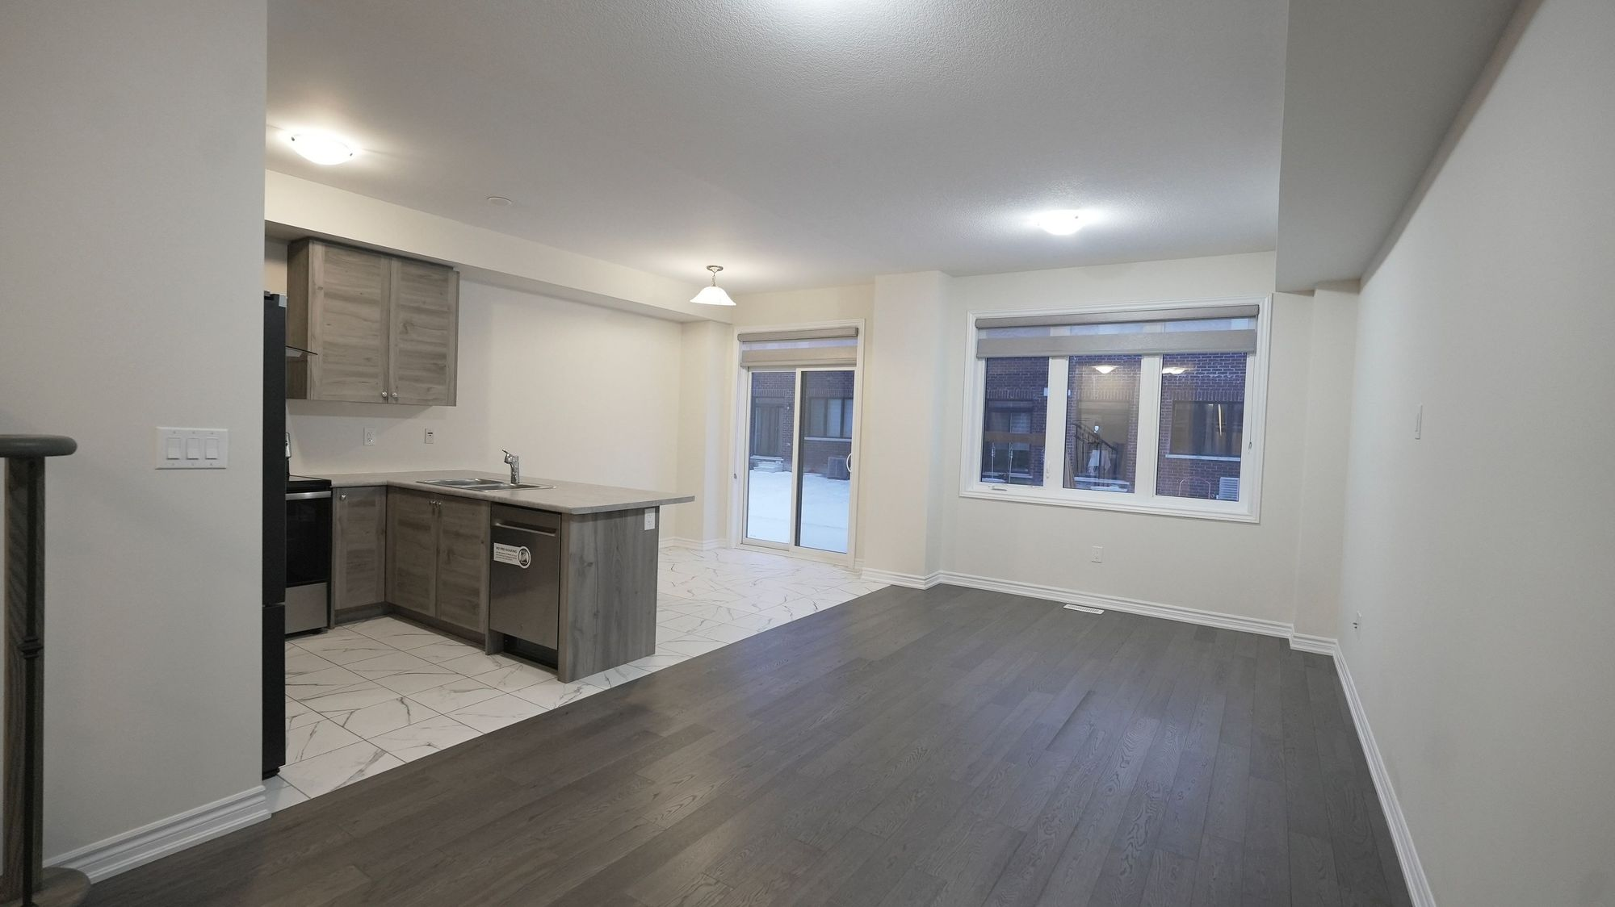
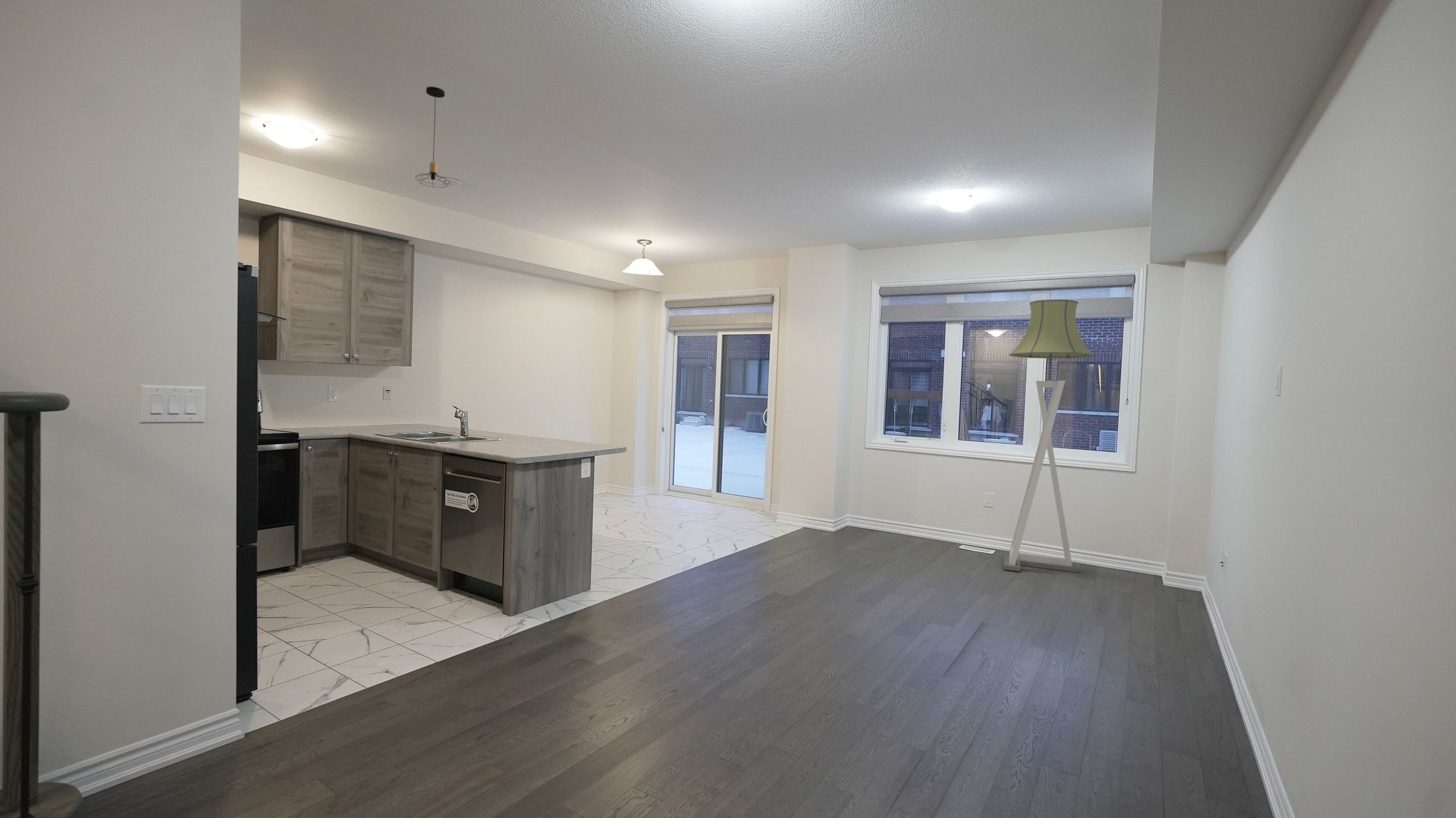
+ floor lamp [1003,299,1096,573]
+ pendant light [415,86,451,188]
